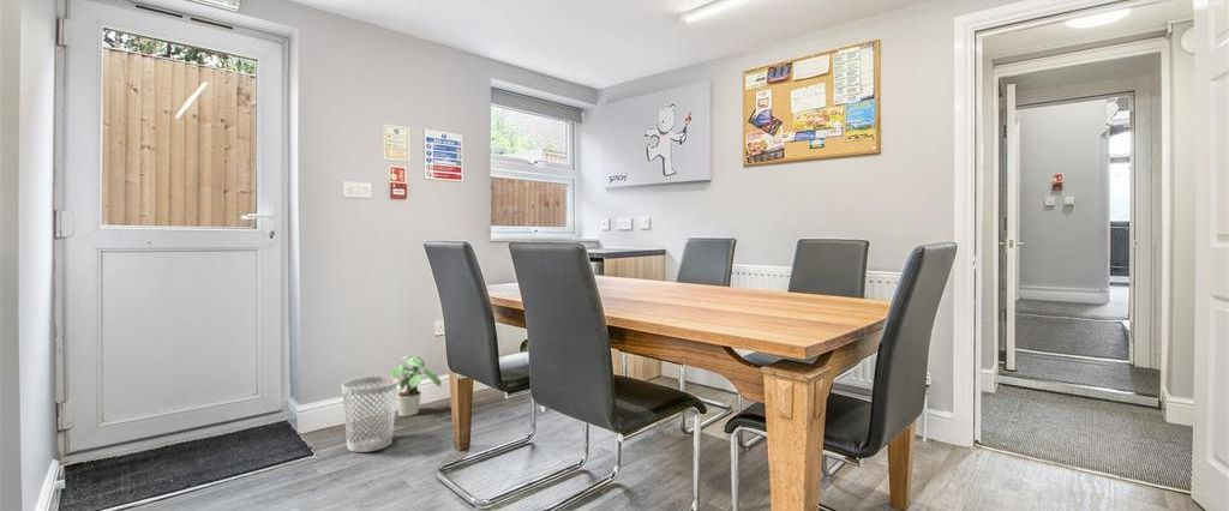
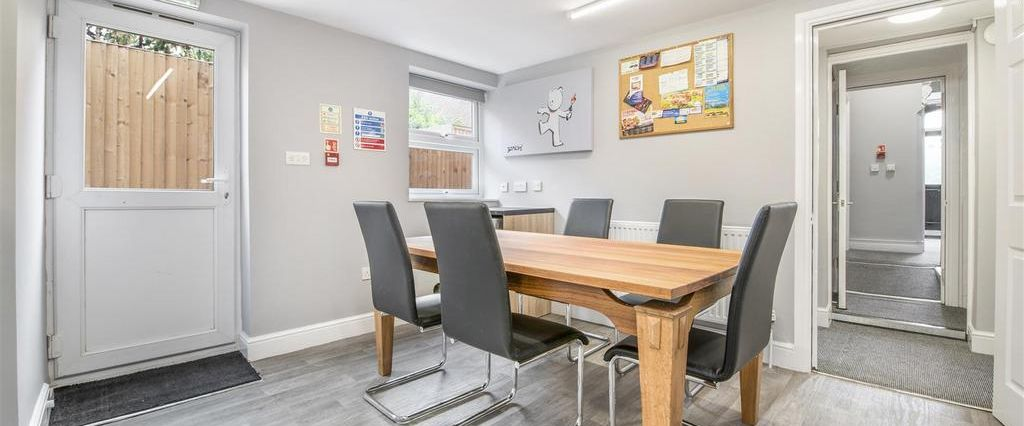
- potted plant [389,355,443,417]
- wastebasket [341,375,398,453]
